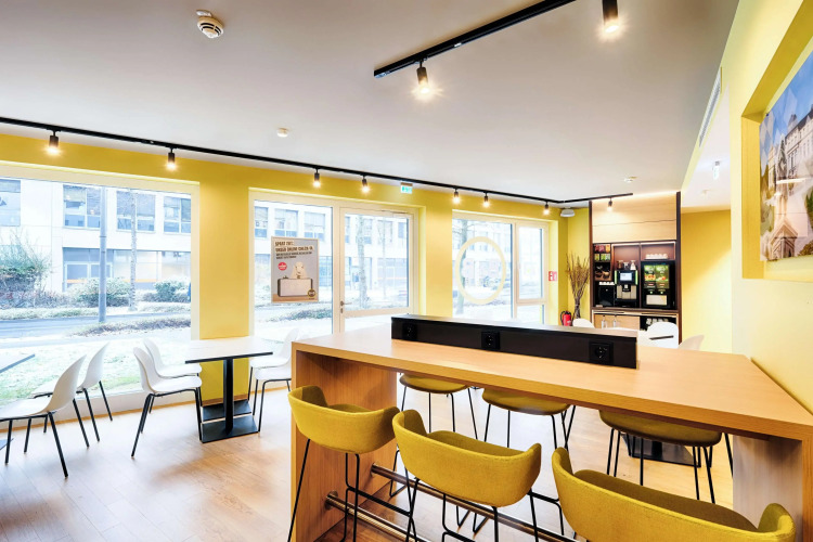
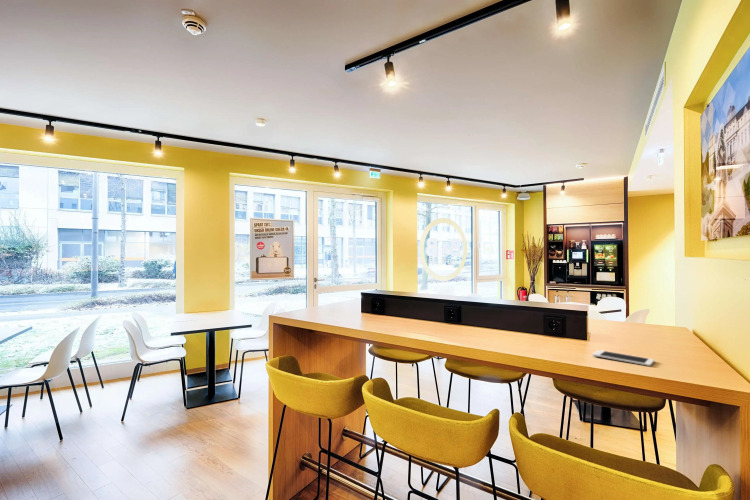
+ cell phone [591,349,655,367]
